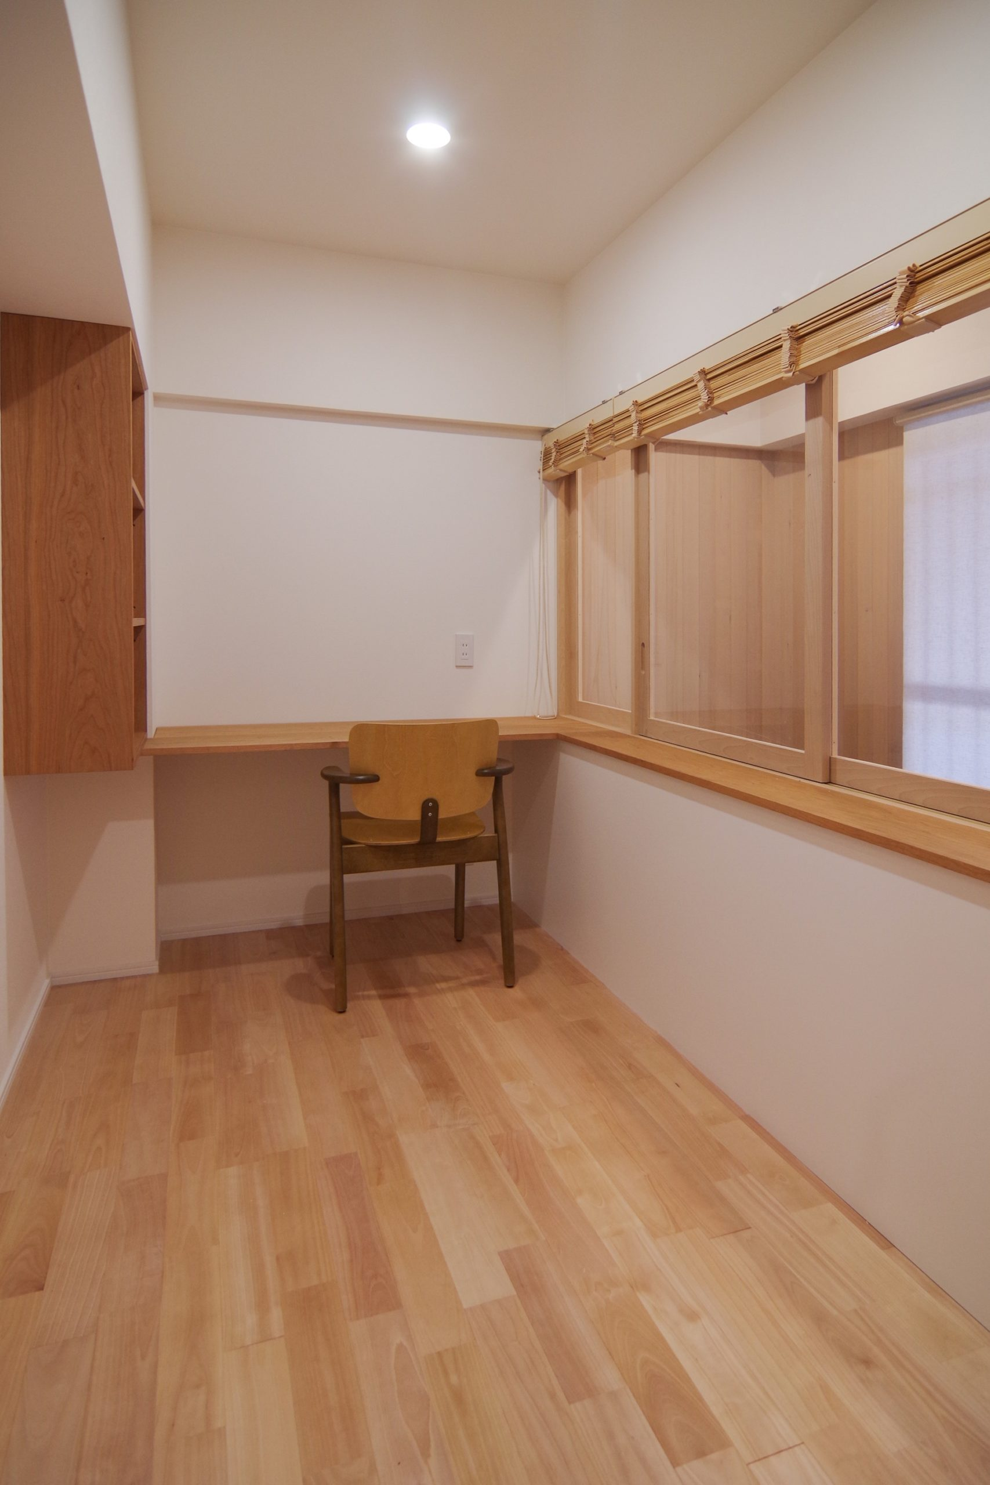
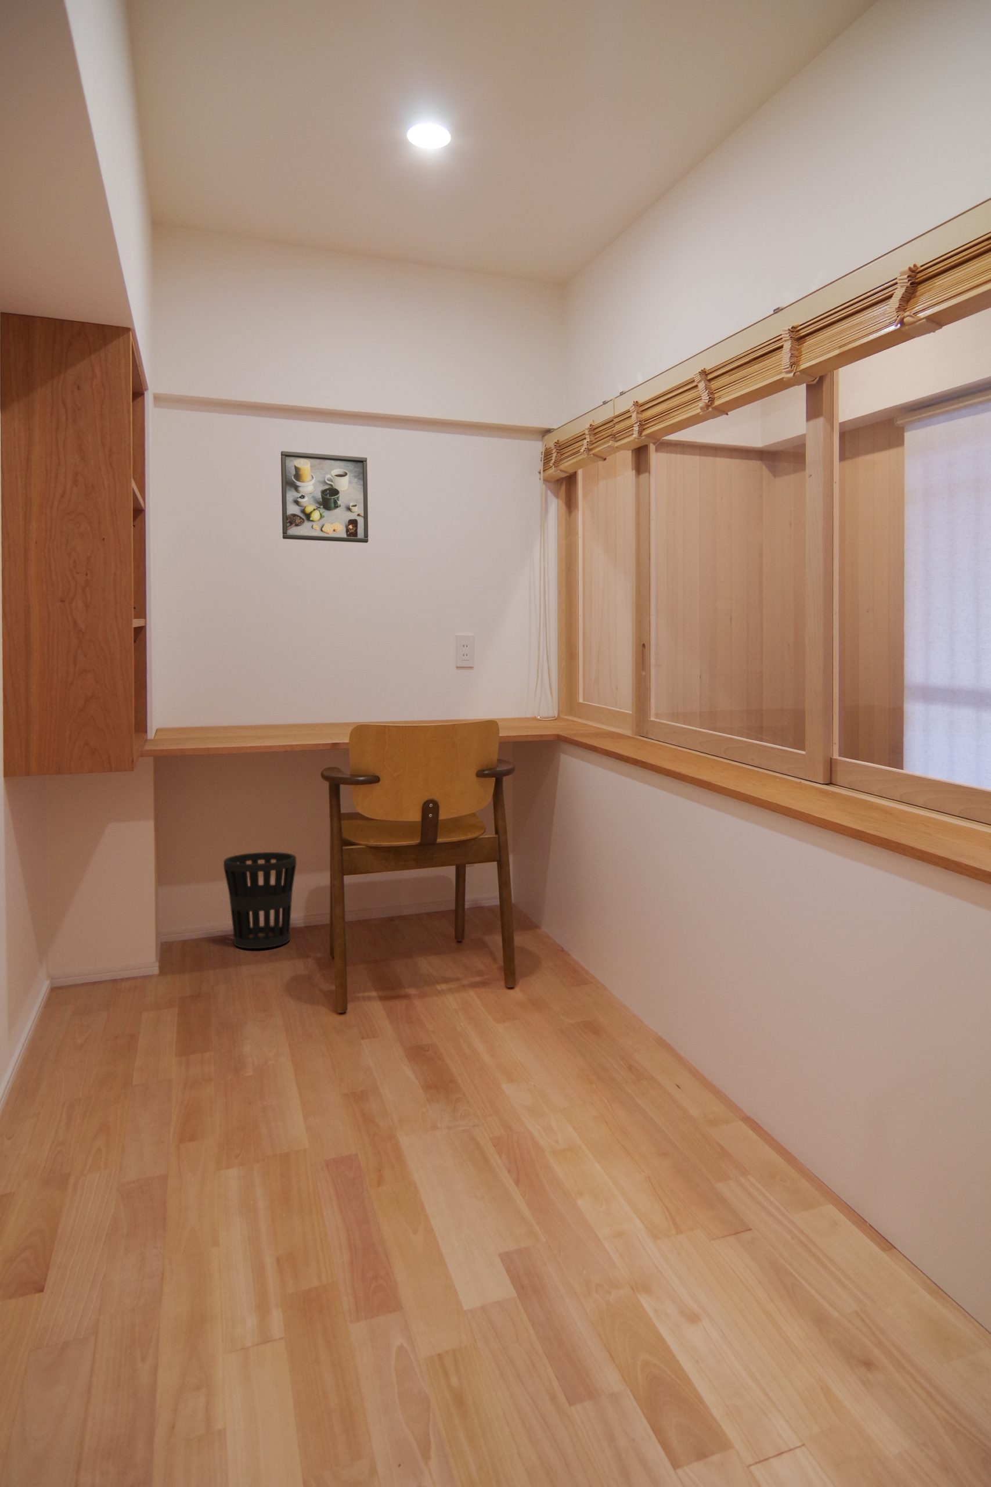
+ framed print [281,450,368,543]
+ wastebasket [223,852,298,949]
